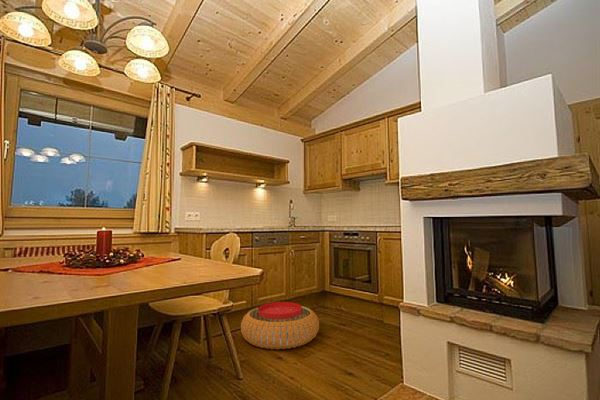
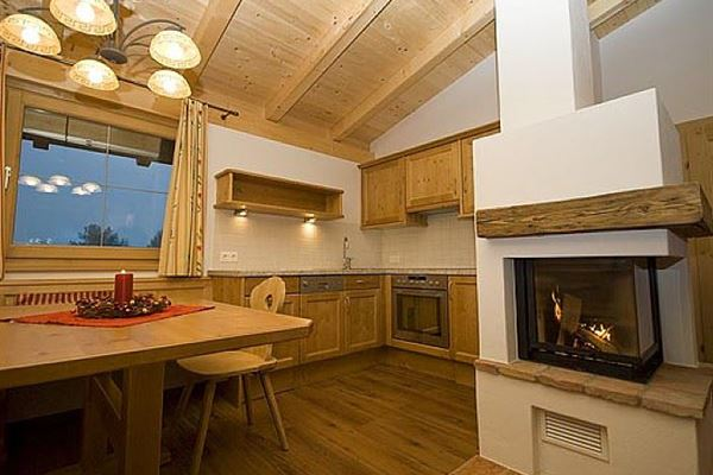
- pouf [240,301,320,350]
